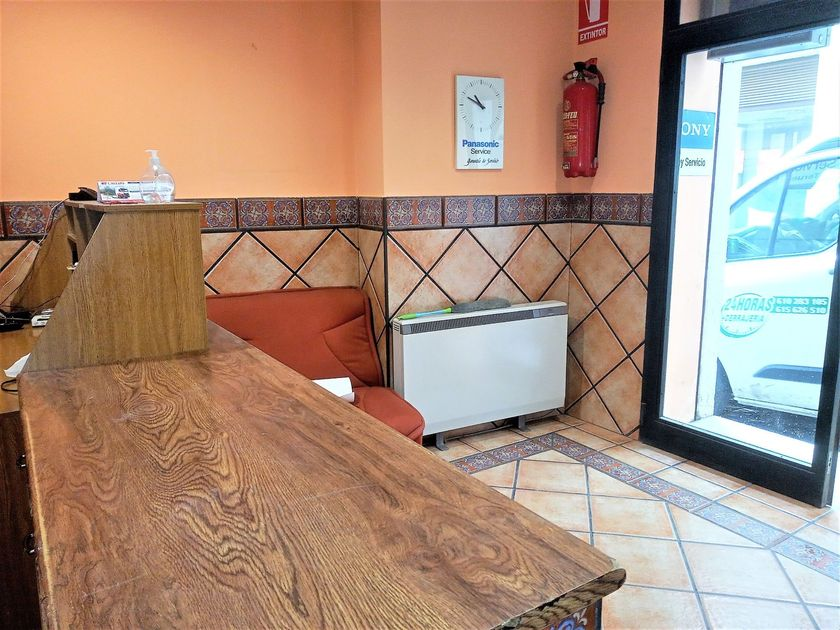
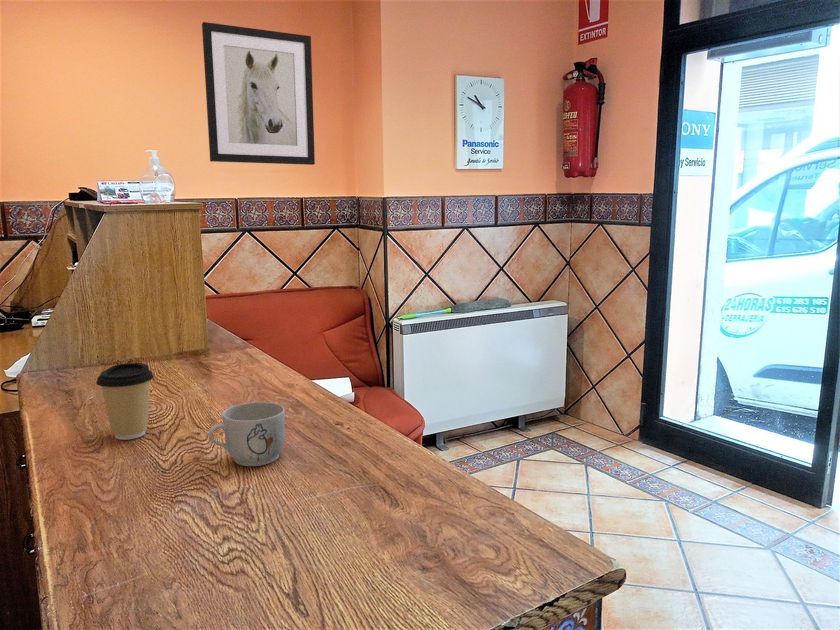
+ coffee cup [95,362,155,441]
+ wall art [201,21,316,166]
+ mug [207,401,286,467]
